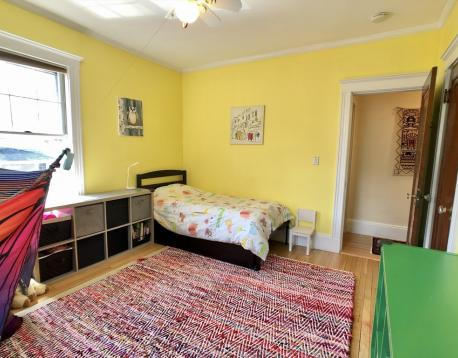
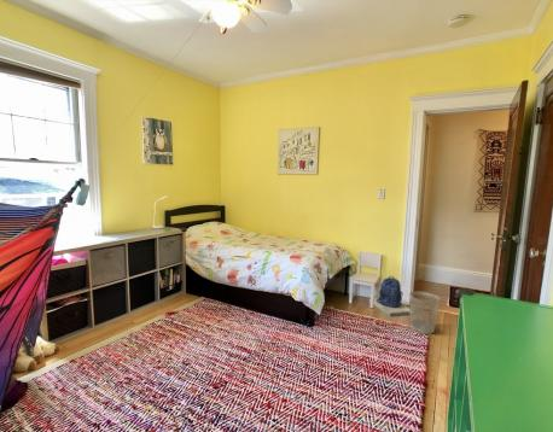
+ backpack [368,275,415,317]
+ wastebasket [408,290,441,335]
